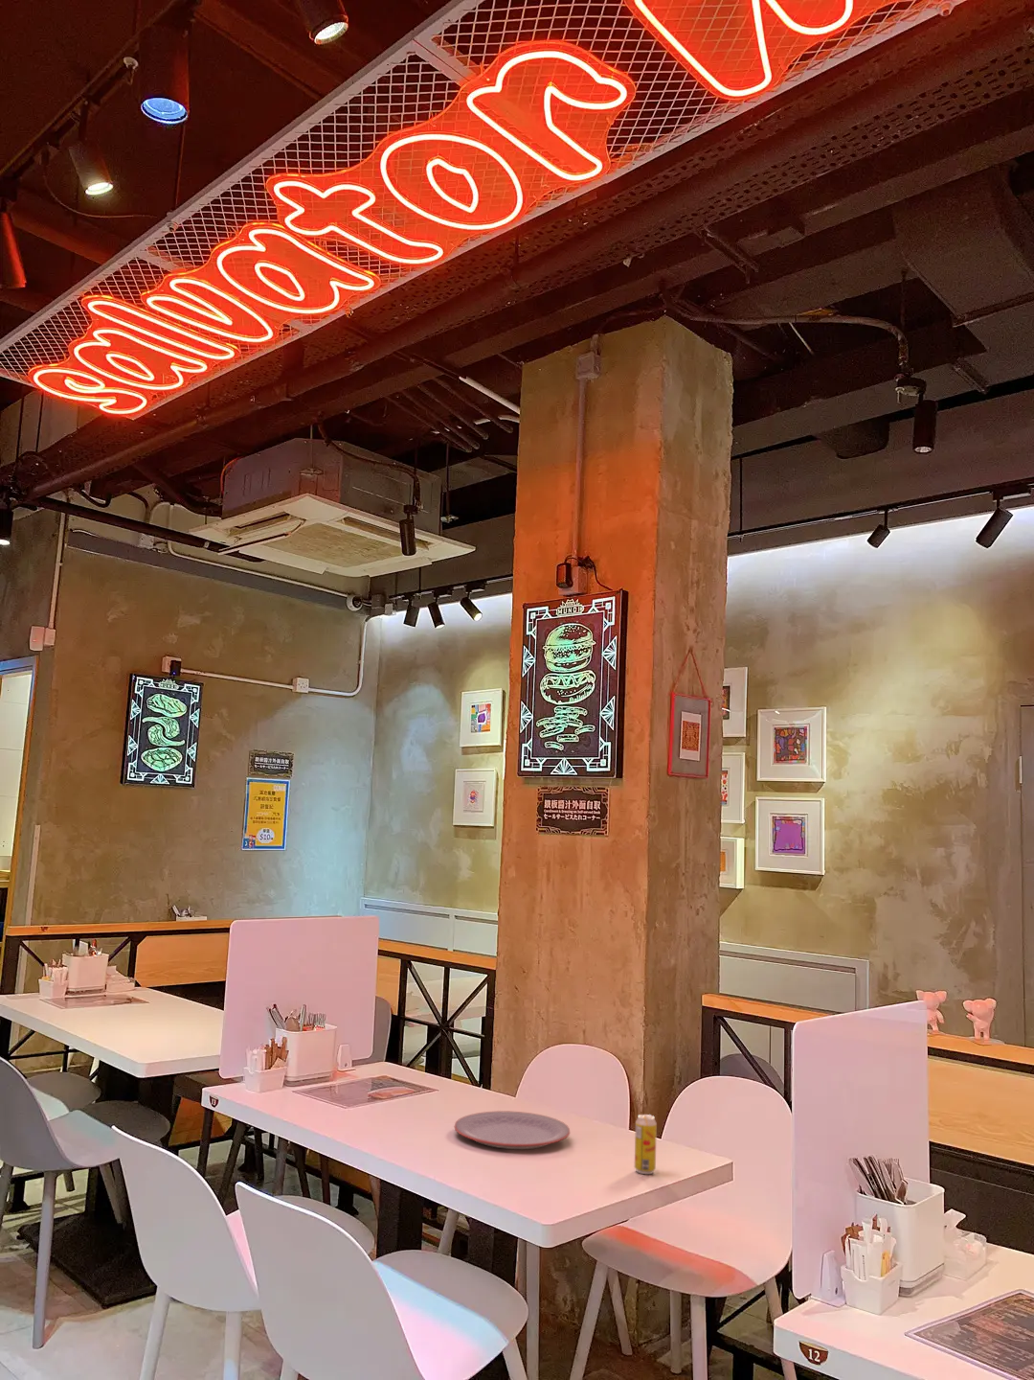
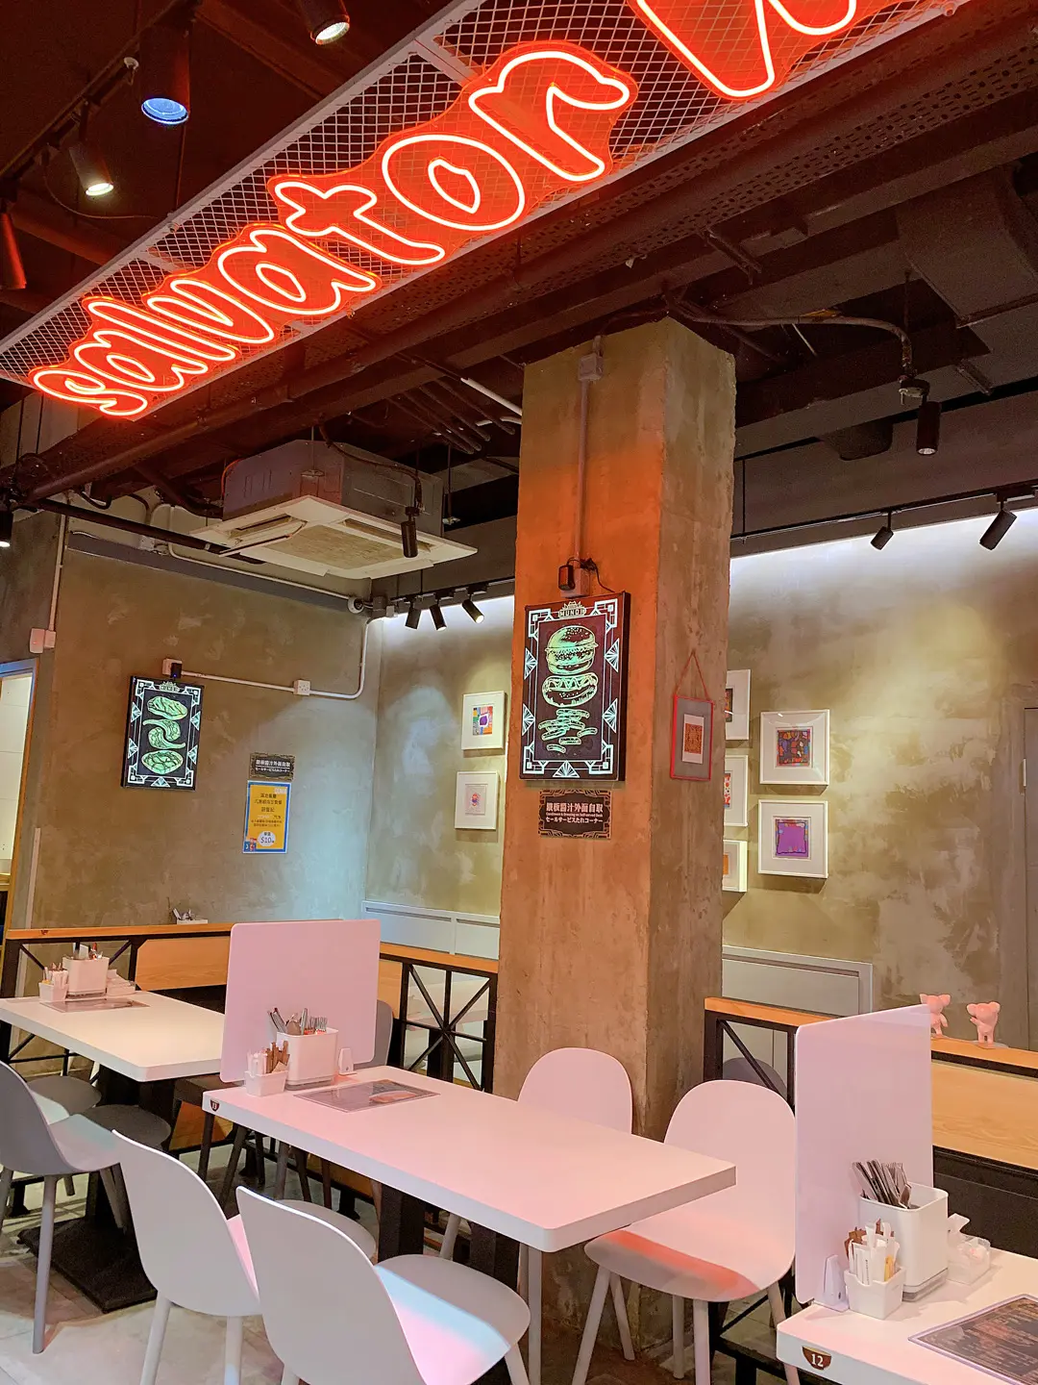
- beverage can [634,1114,658,1175]
- plate [454,1109,570,1150]
